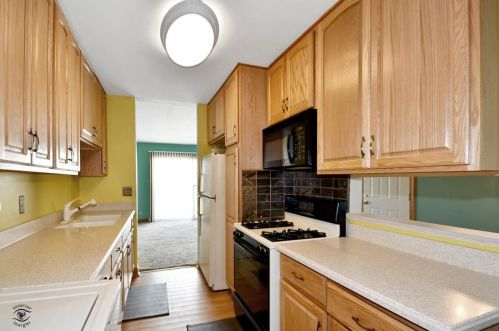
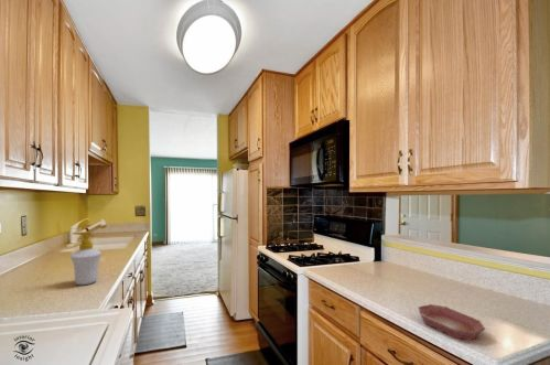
+ soap bottle [69,230,103,286]
+ bowl [418,303,486,342]
